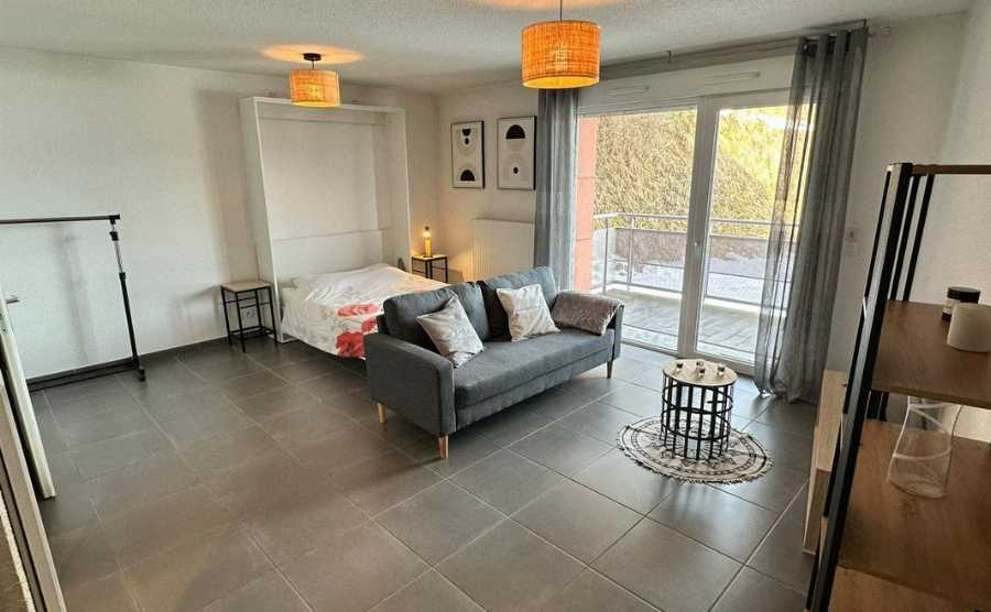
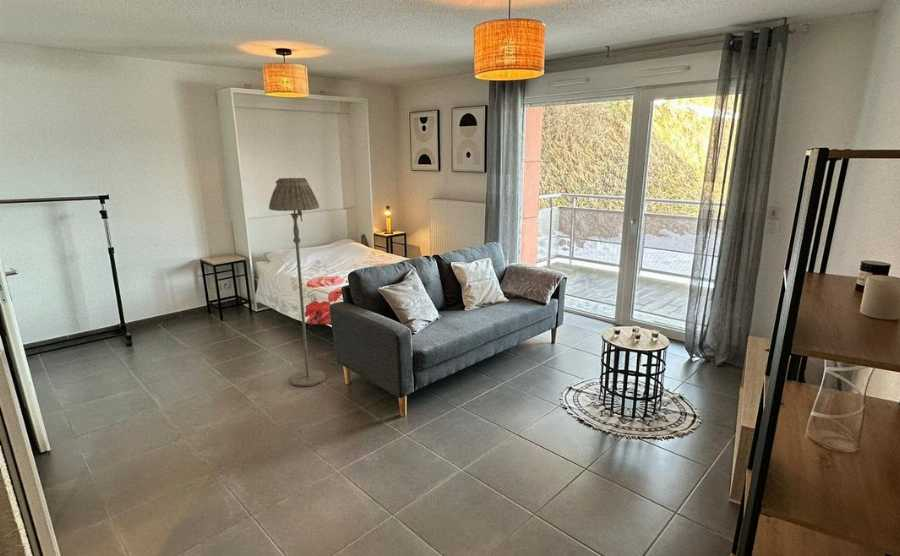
+ floor lamp [268,177,327,387]
